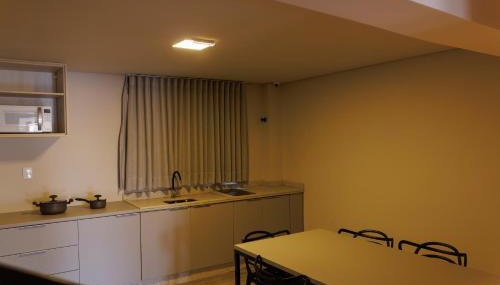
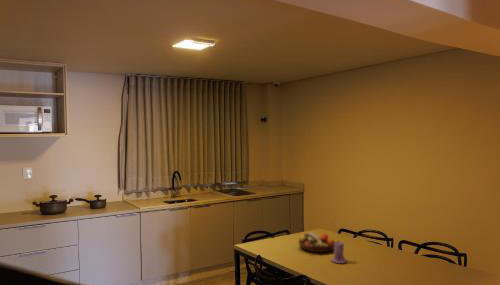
+ candle [330,240,348,264]
+ fruit bowl [298,231,336,253]
